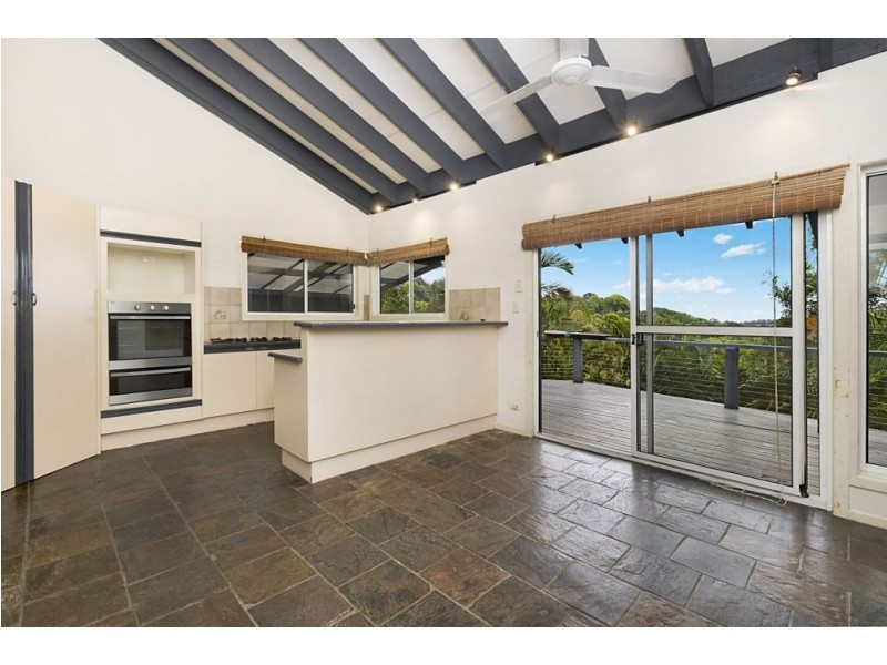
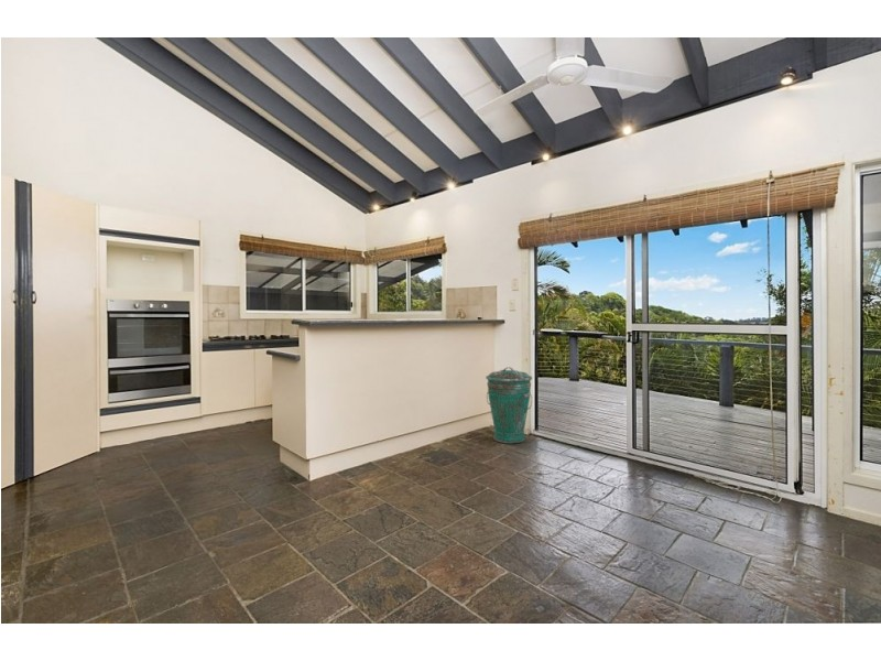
+ trash can [485,366,533,444]
